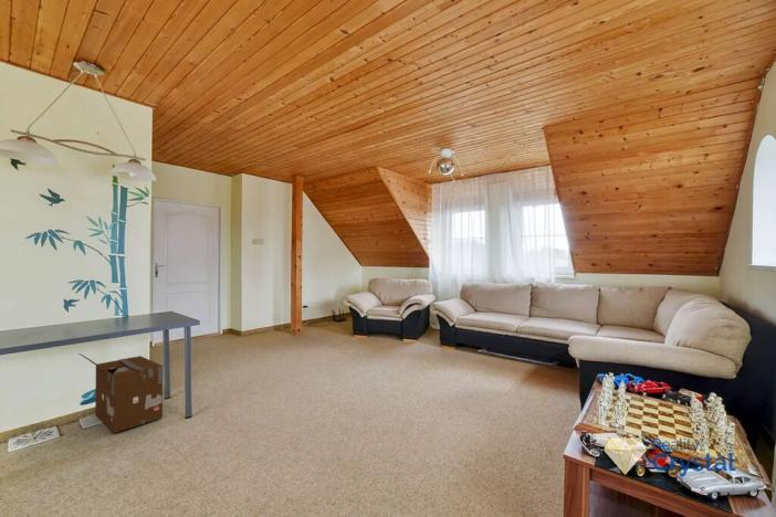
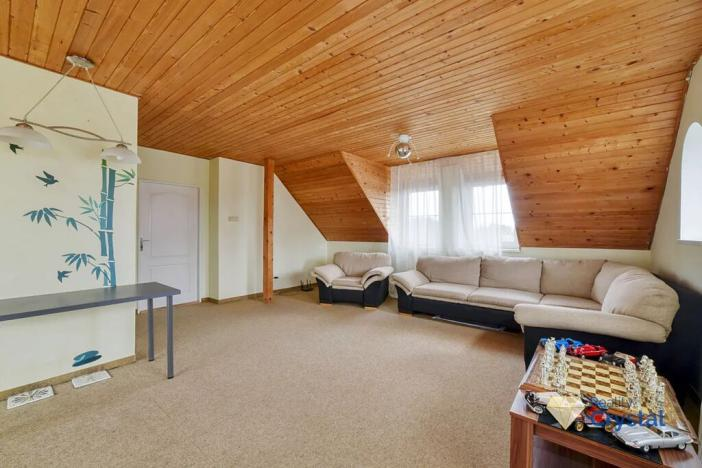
- cardboard box [77,352,164,434]
